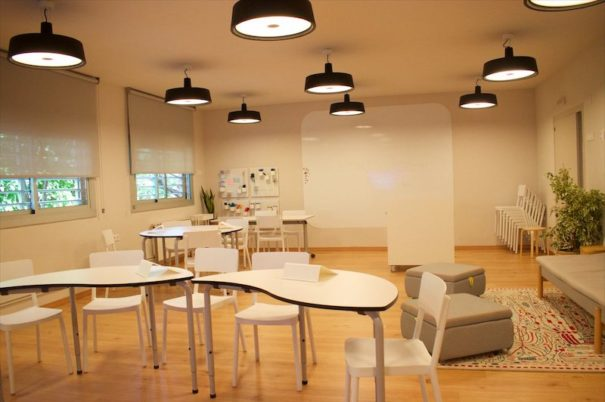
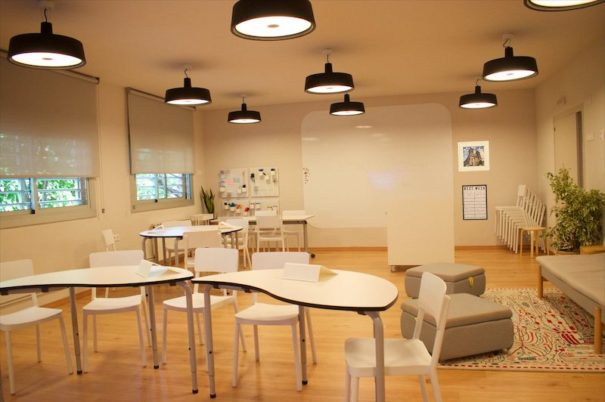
+ writing board [461,183,489,221]
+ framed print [457,140,491,173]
